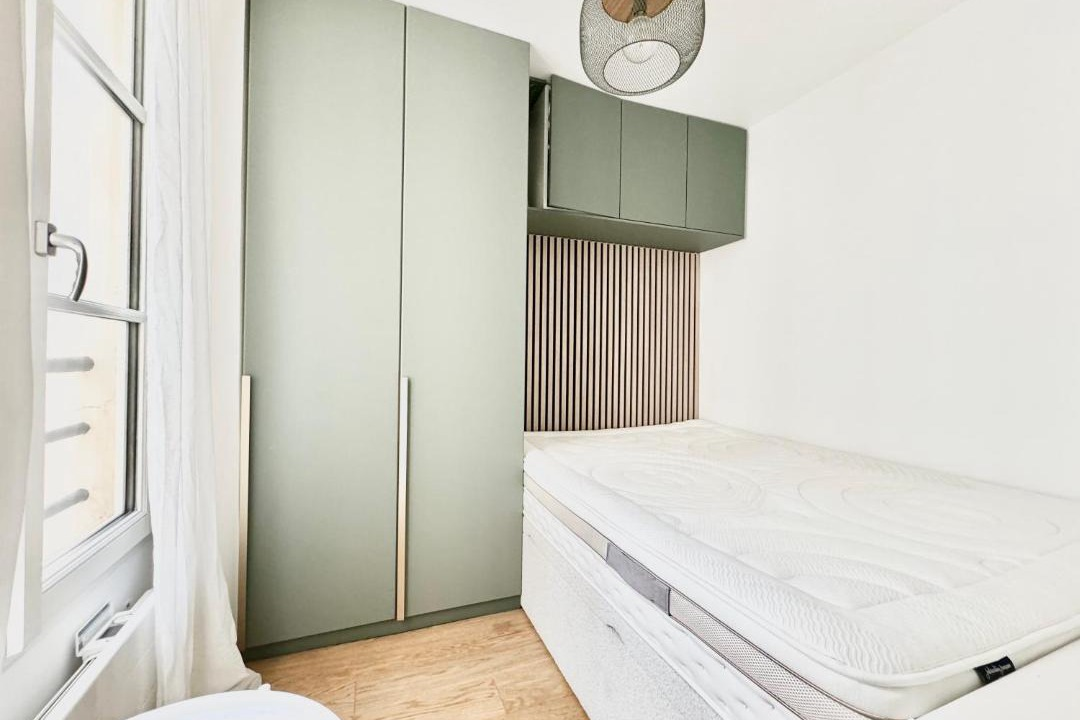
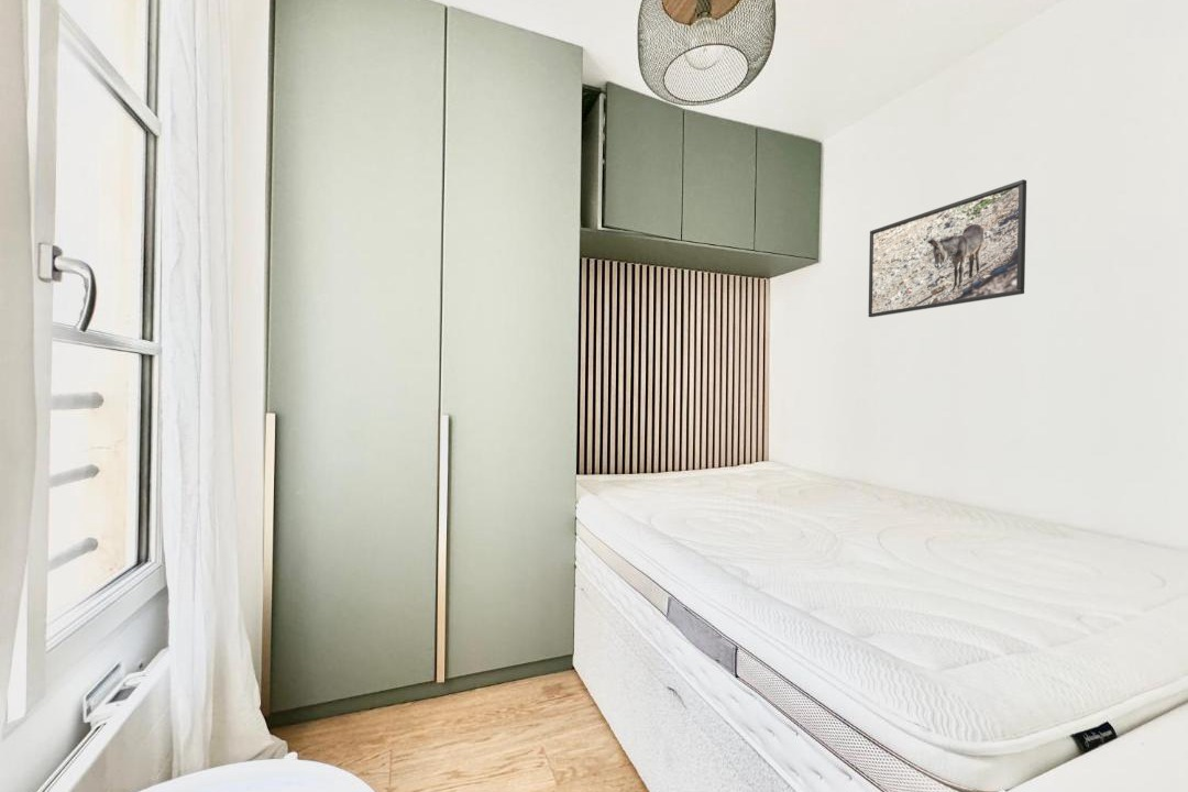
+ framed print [867,178,1027,318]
